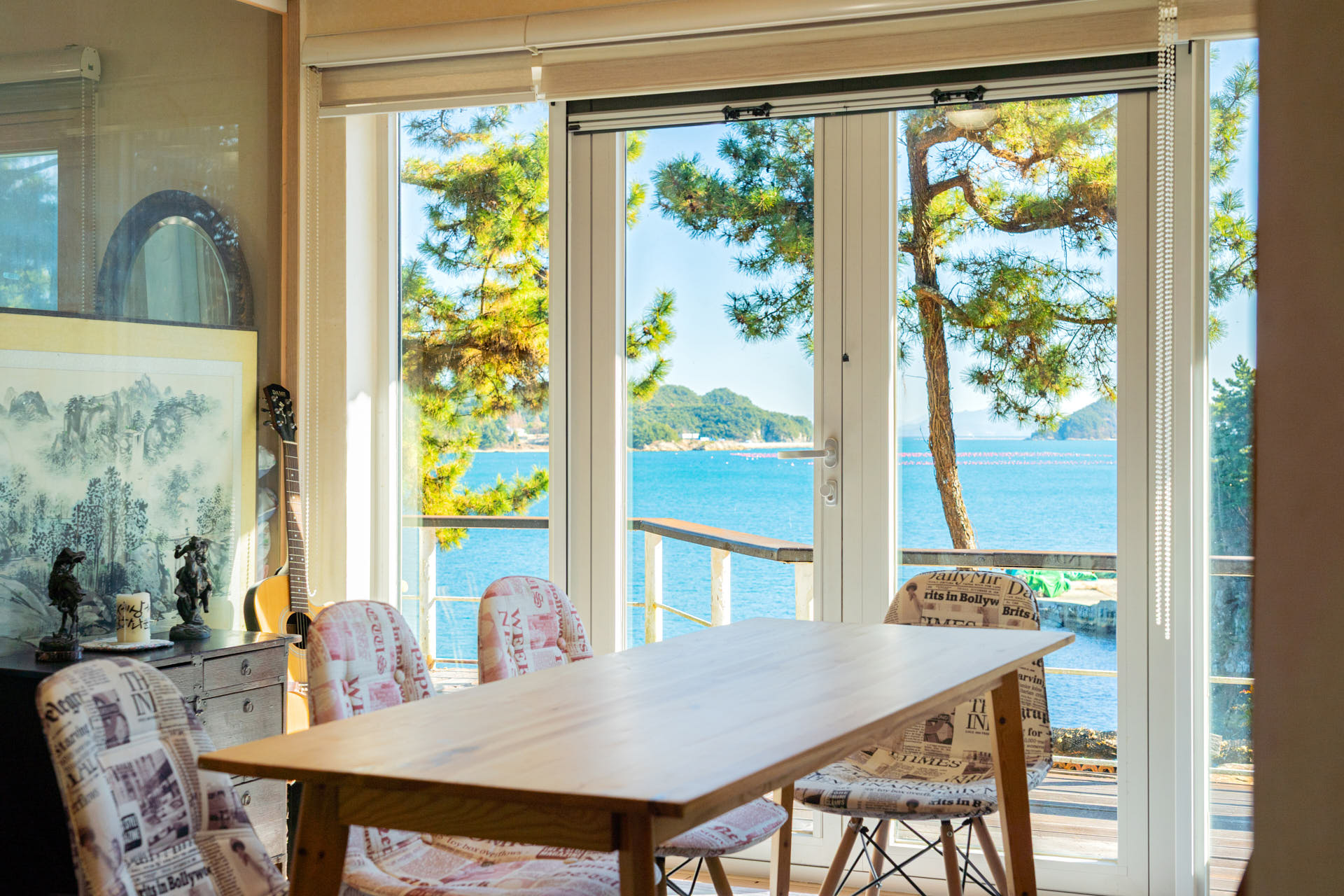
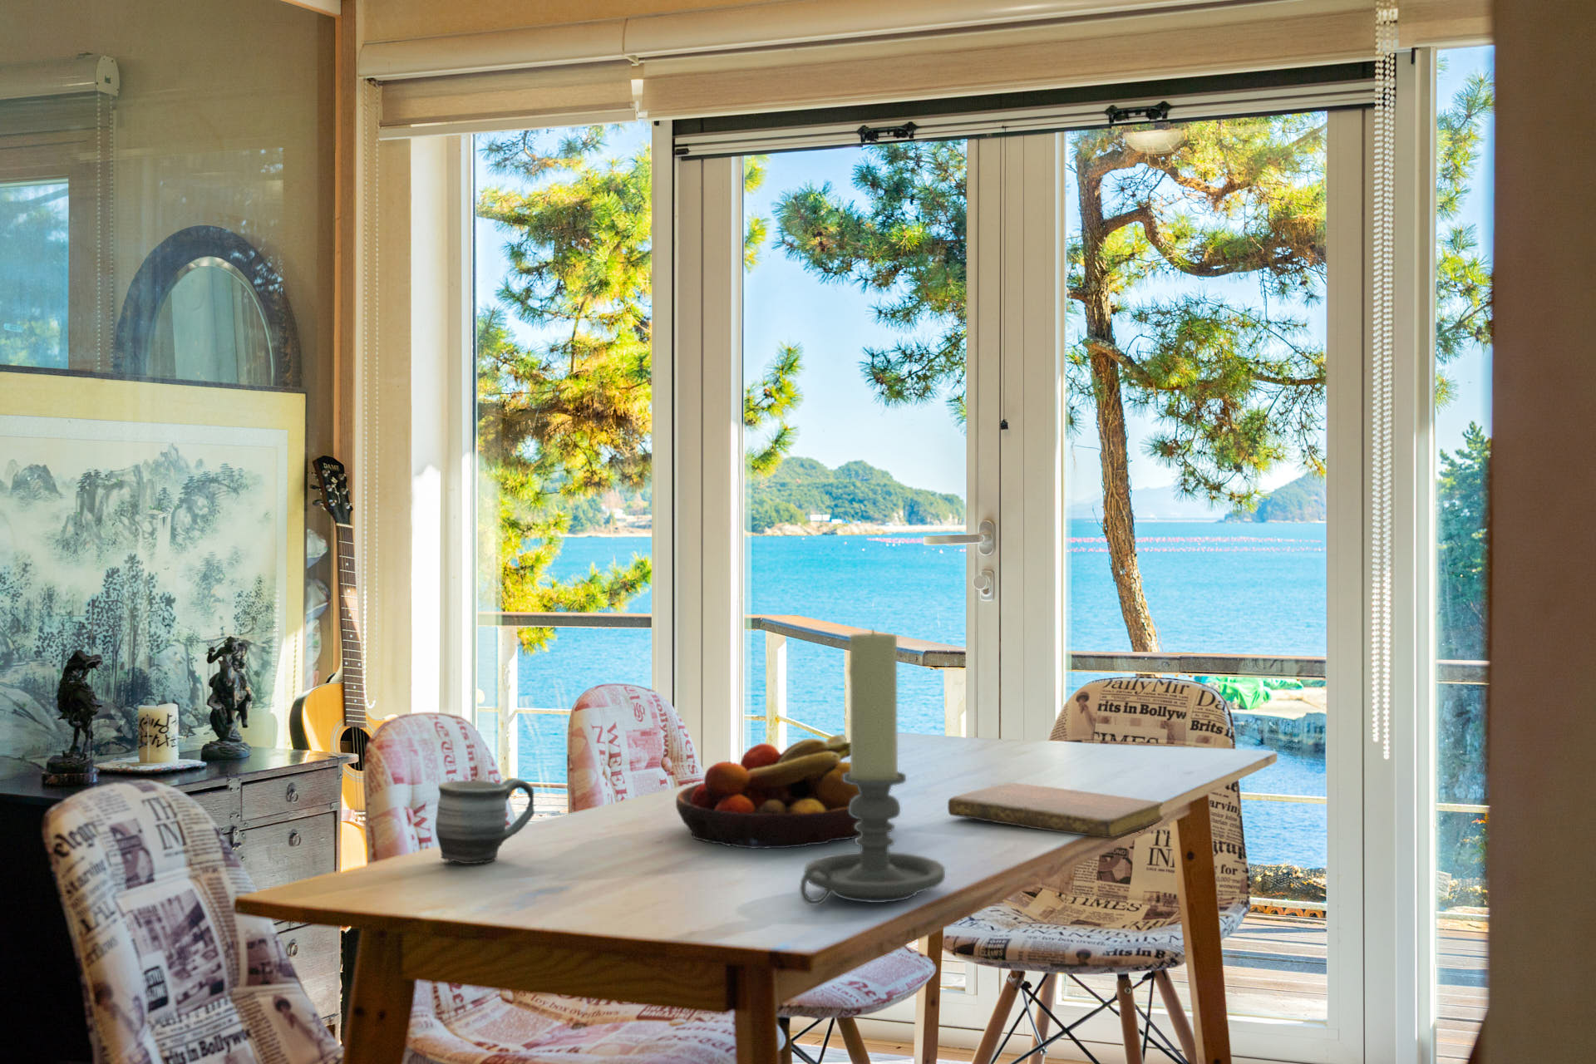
+ fruit bowl [674,733,860,849]
+ candle holder [799,627,946,906]
+ mug [435,777,536,864]
+ notebook [946,783,1164,838]
